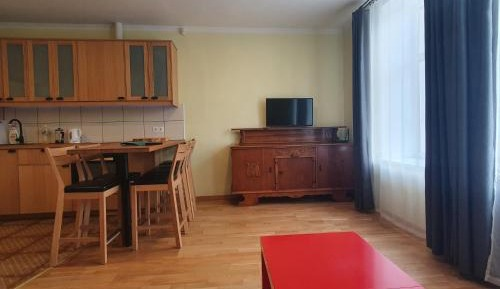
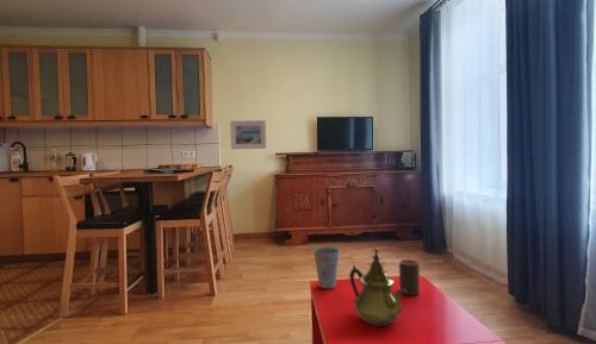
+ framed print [229,119,267,150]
+ cup [312,246,340,289]
+ teapot [348,246,405,327]
+ cup [398,258,421,296]
